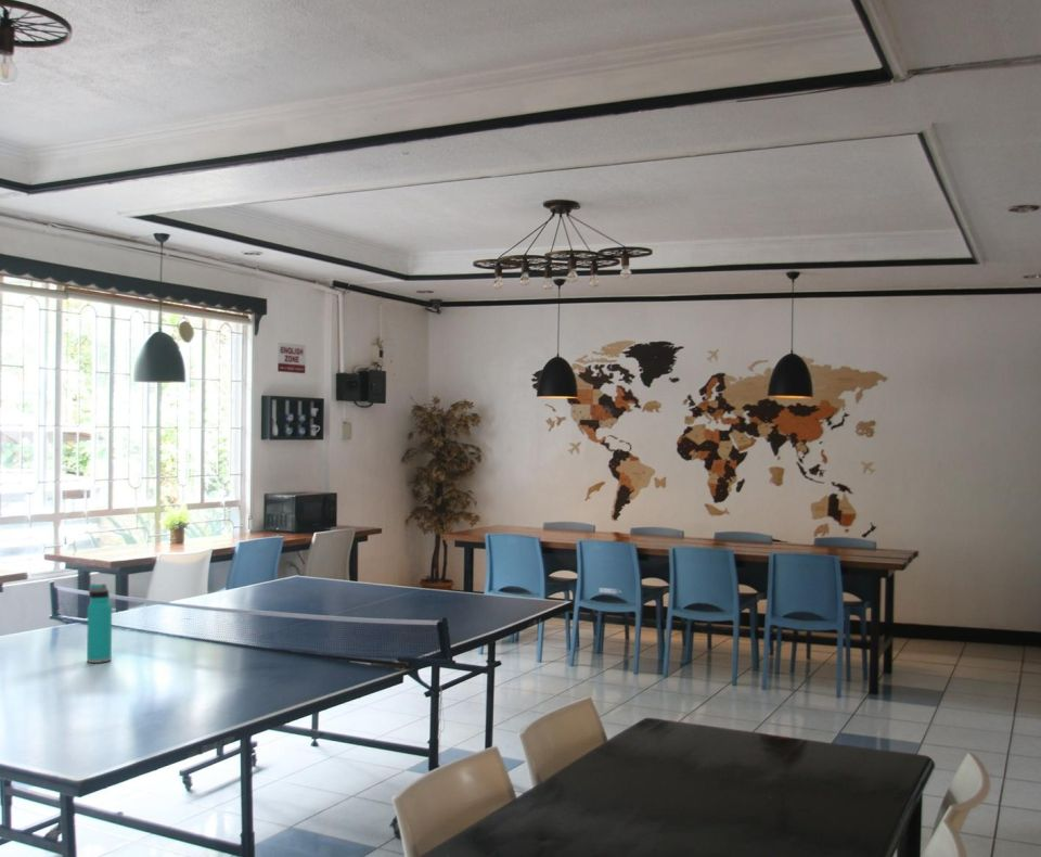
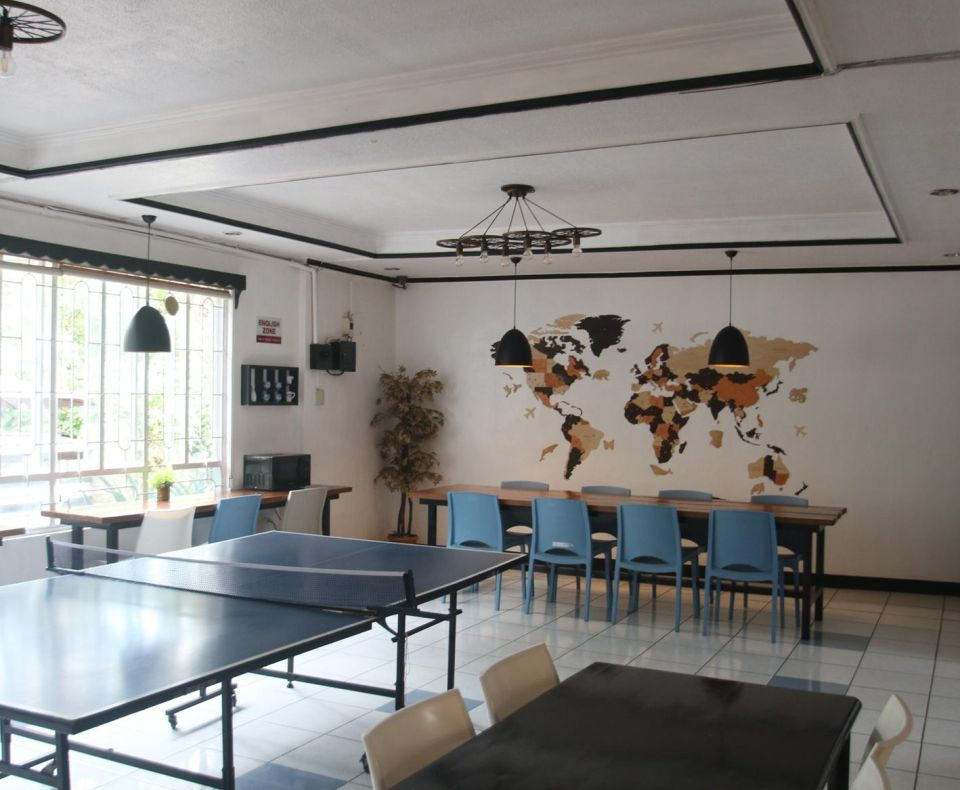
- water bottle [86,583,113,664]
